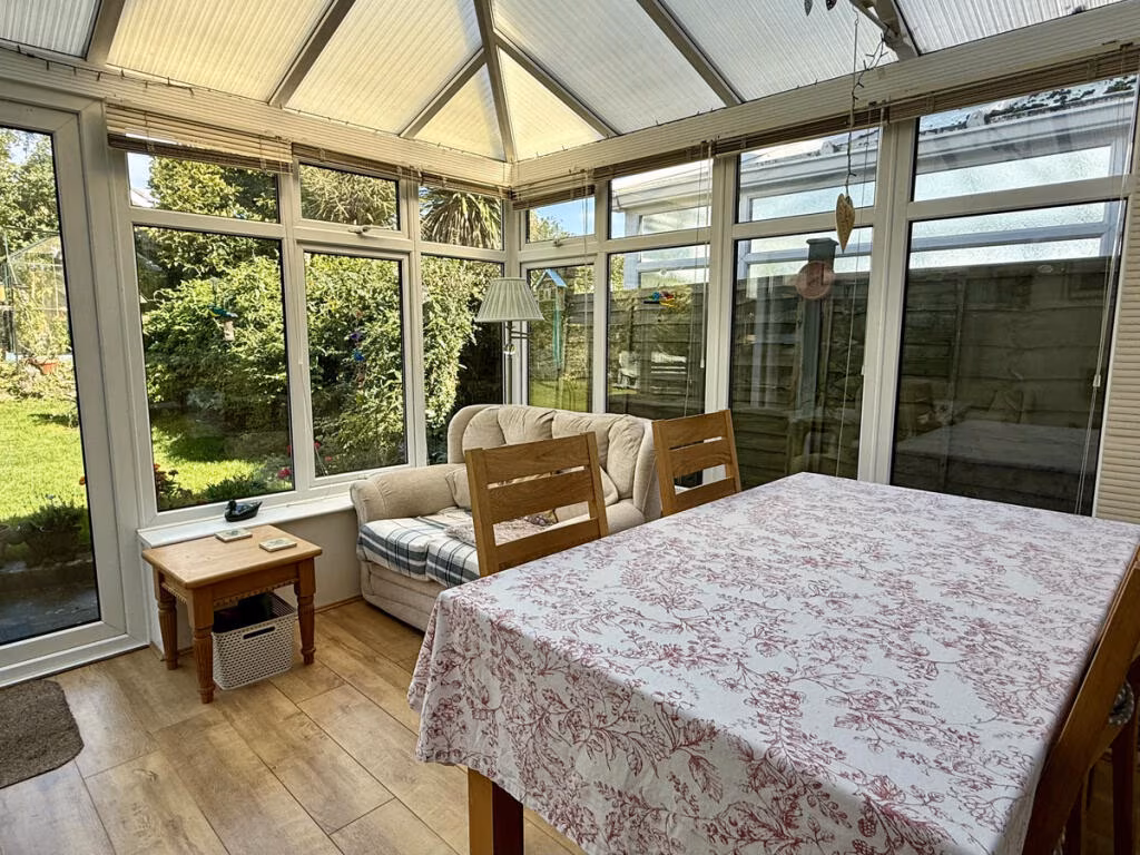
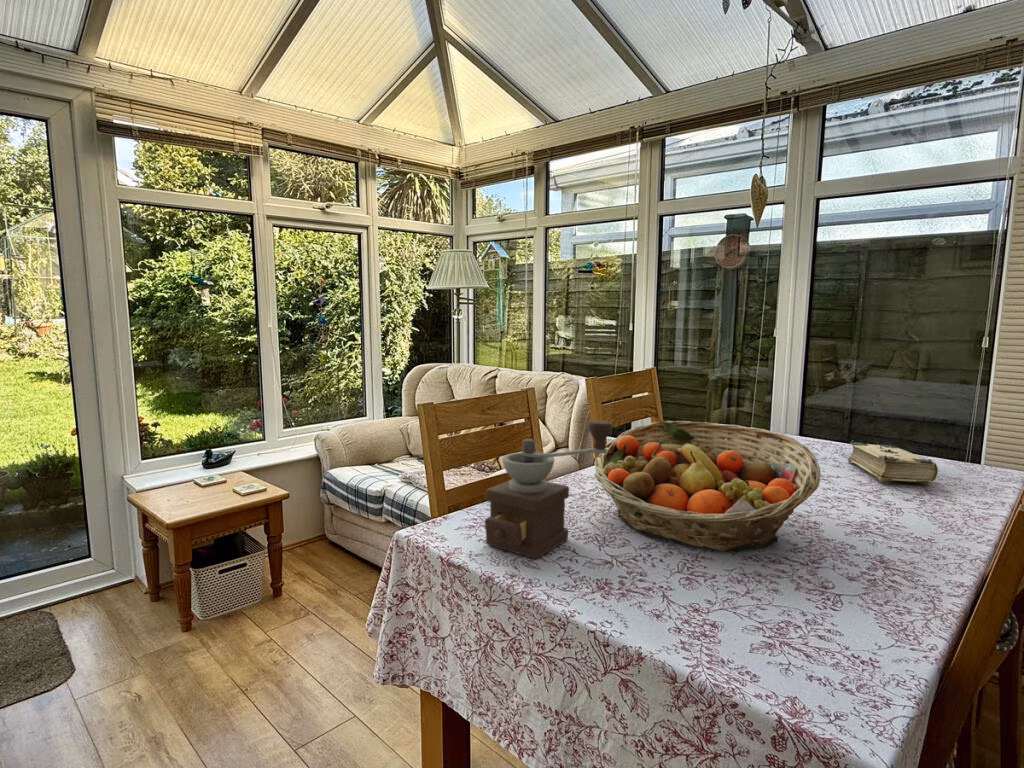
+ book [846,439,939,486]
+ fruit basket [593,420,821,552]
+ coffee grinder [484,420,613,559]
